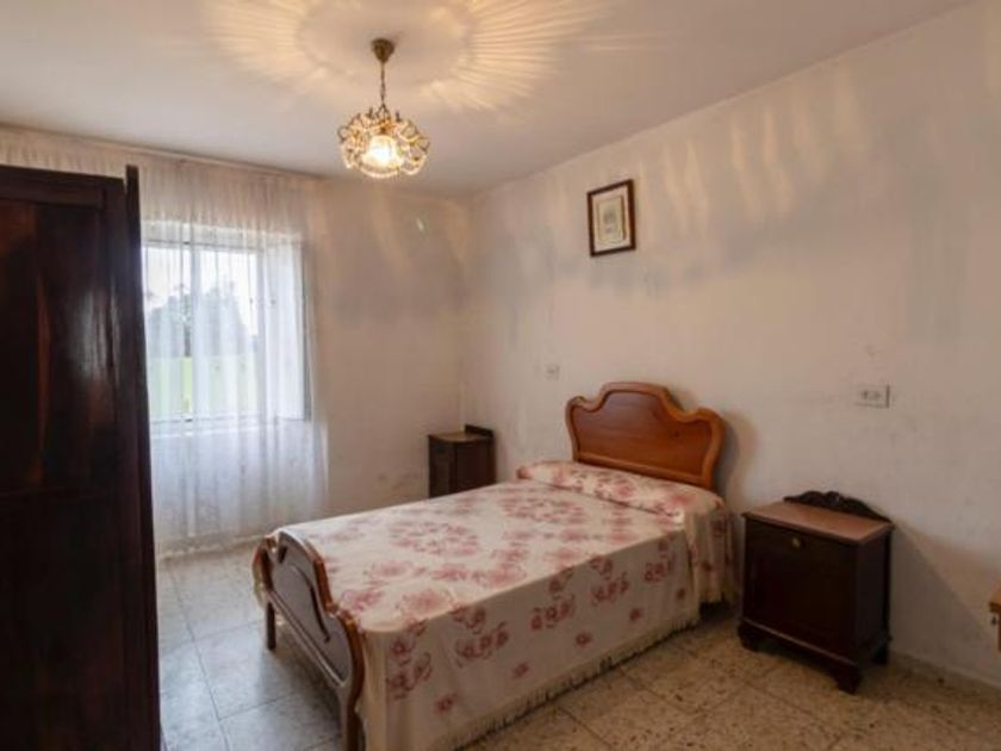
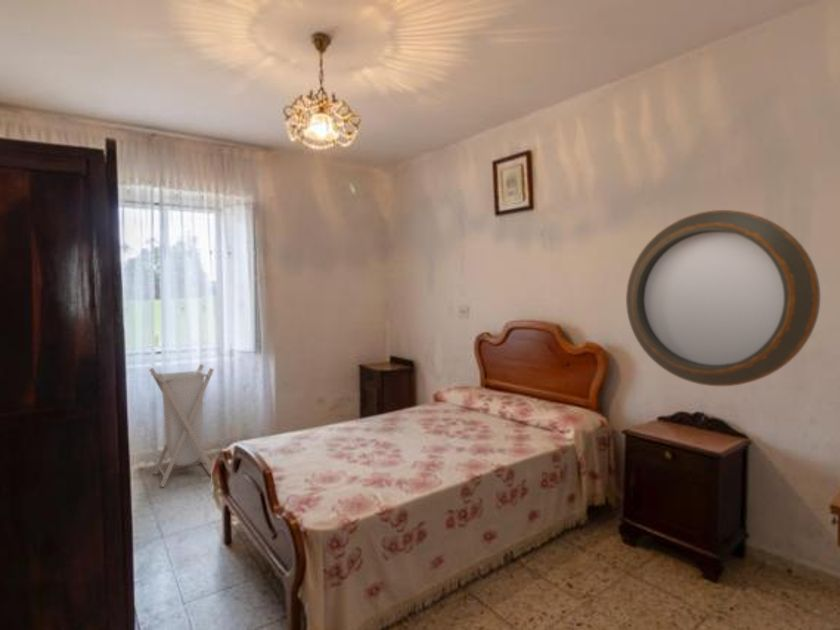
+ laundry hamper [148,363,215,488]
+ home mirror [625,209,821,387]
